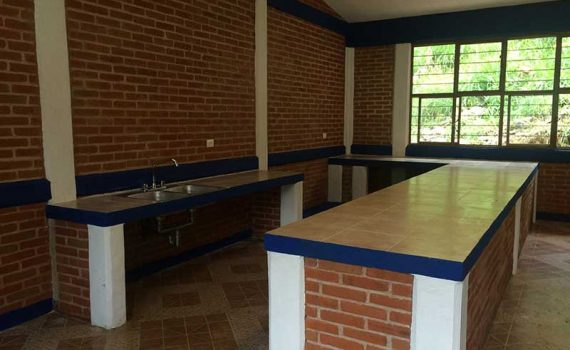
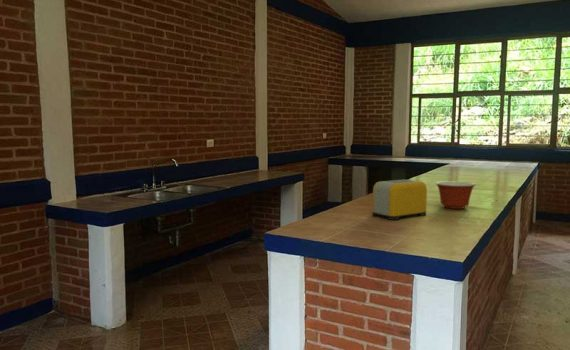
+ toaster [371,179,428,221]
+ mixing bowl [435,181,477,210]
